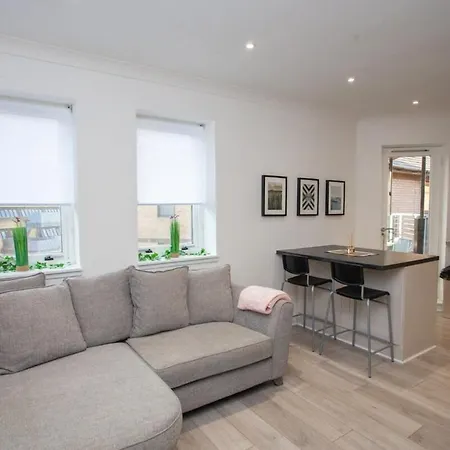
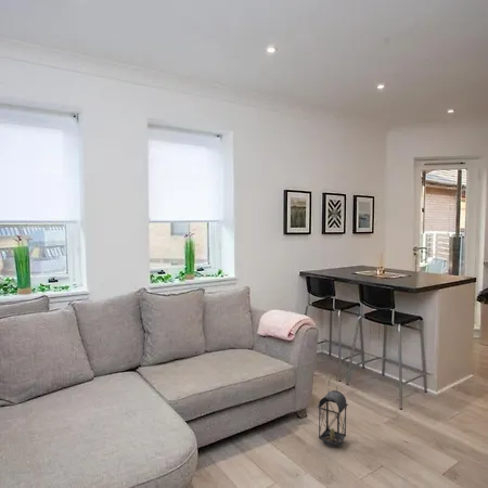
+ lantern [317,373,349,449]
